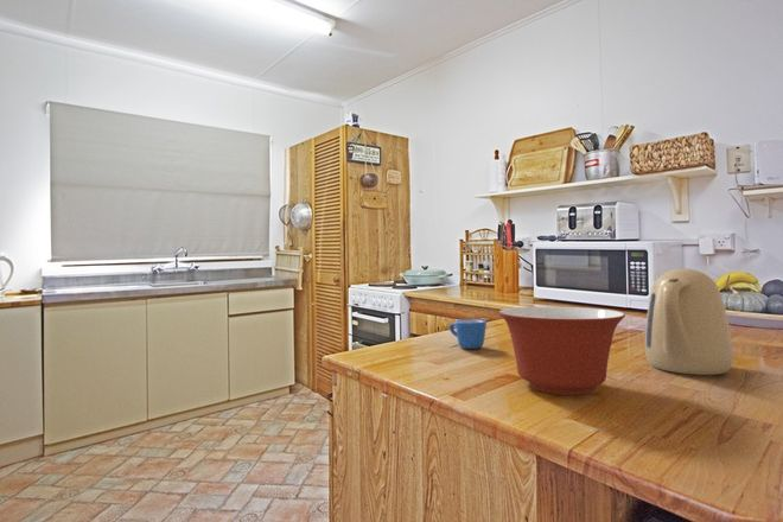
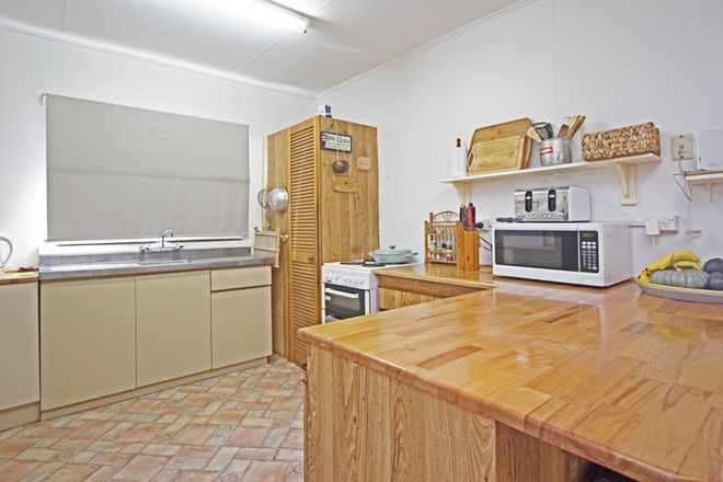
- kettle [644,267,734,376]
- mixing bowl [497,305,626,396]
- mug [448,318,488,350]
